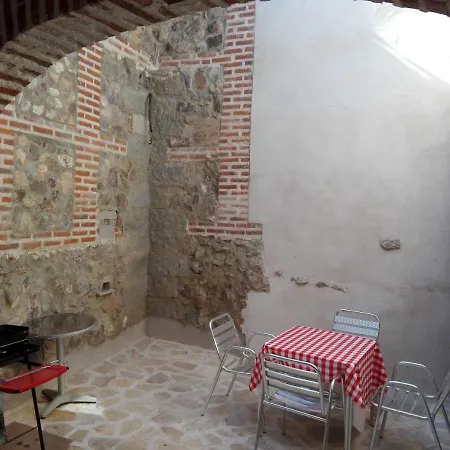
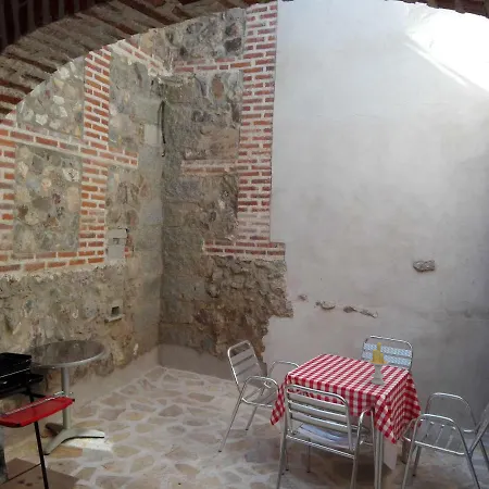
+ candle [366,341,390,386]
